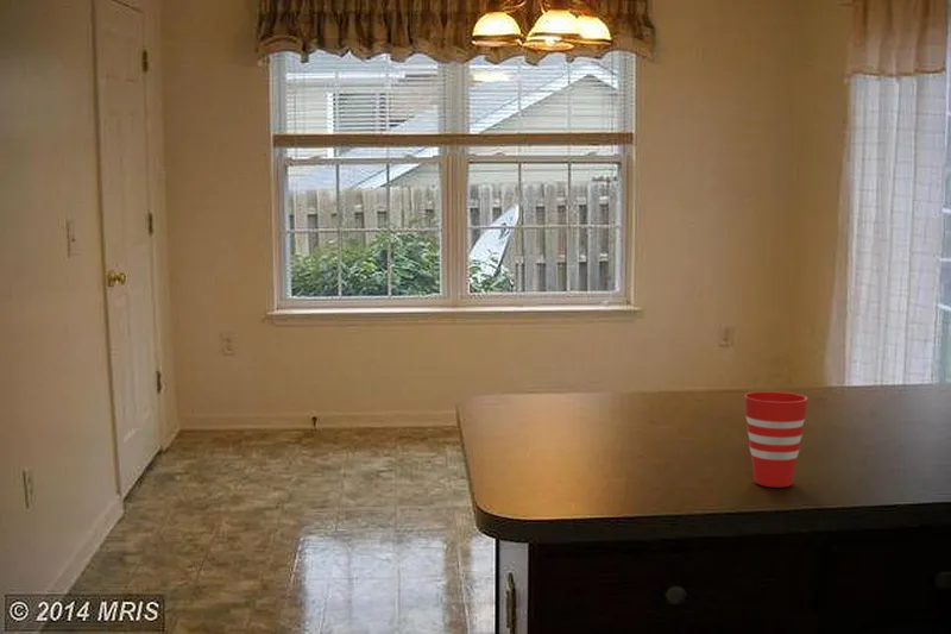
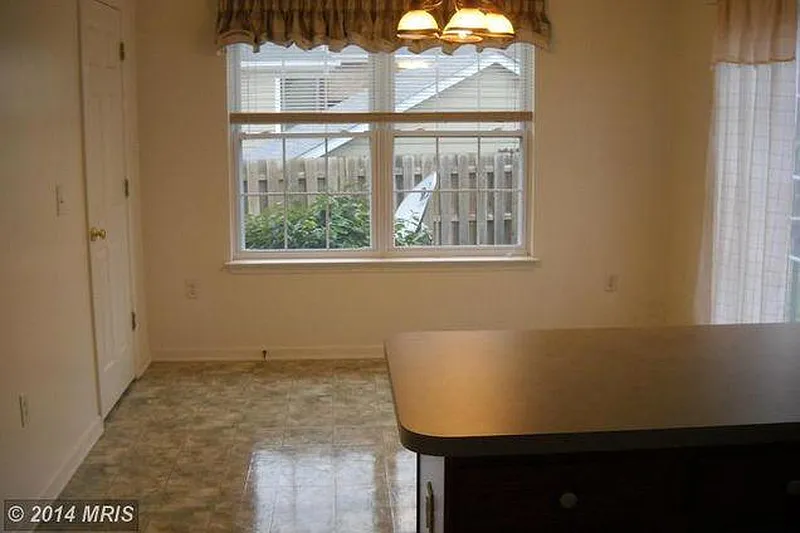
- cup [743,390,808,489]
